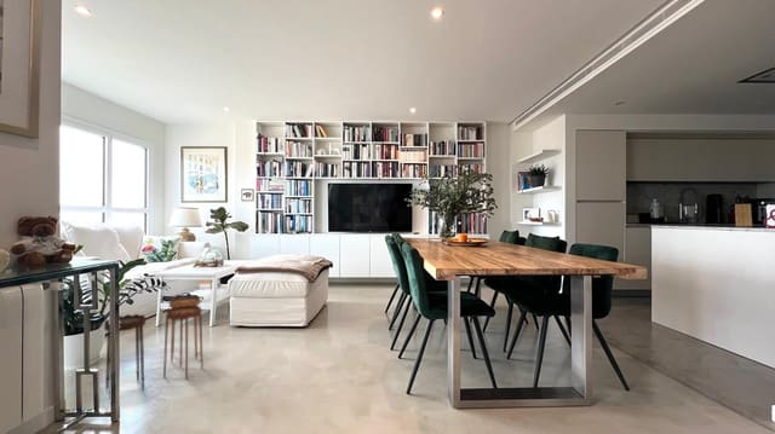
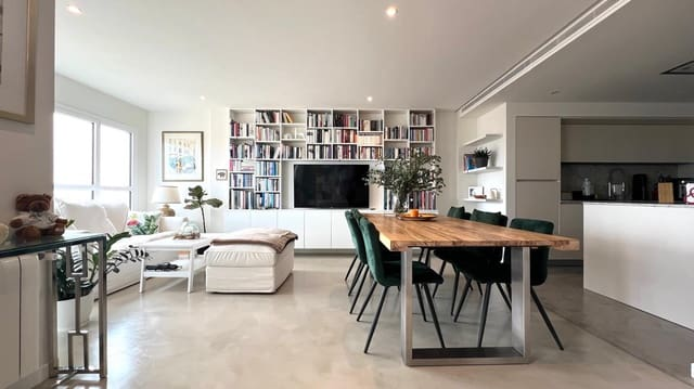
- side table [103,295,205,400]
